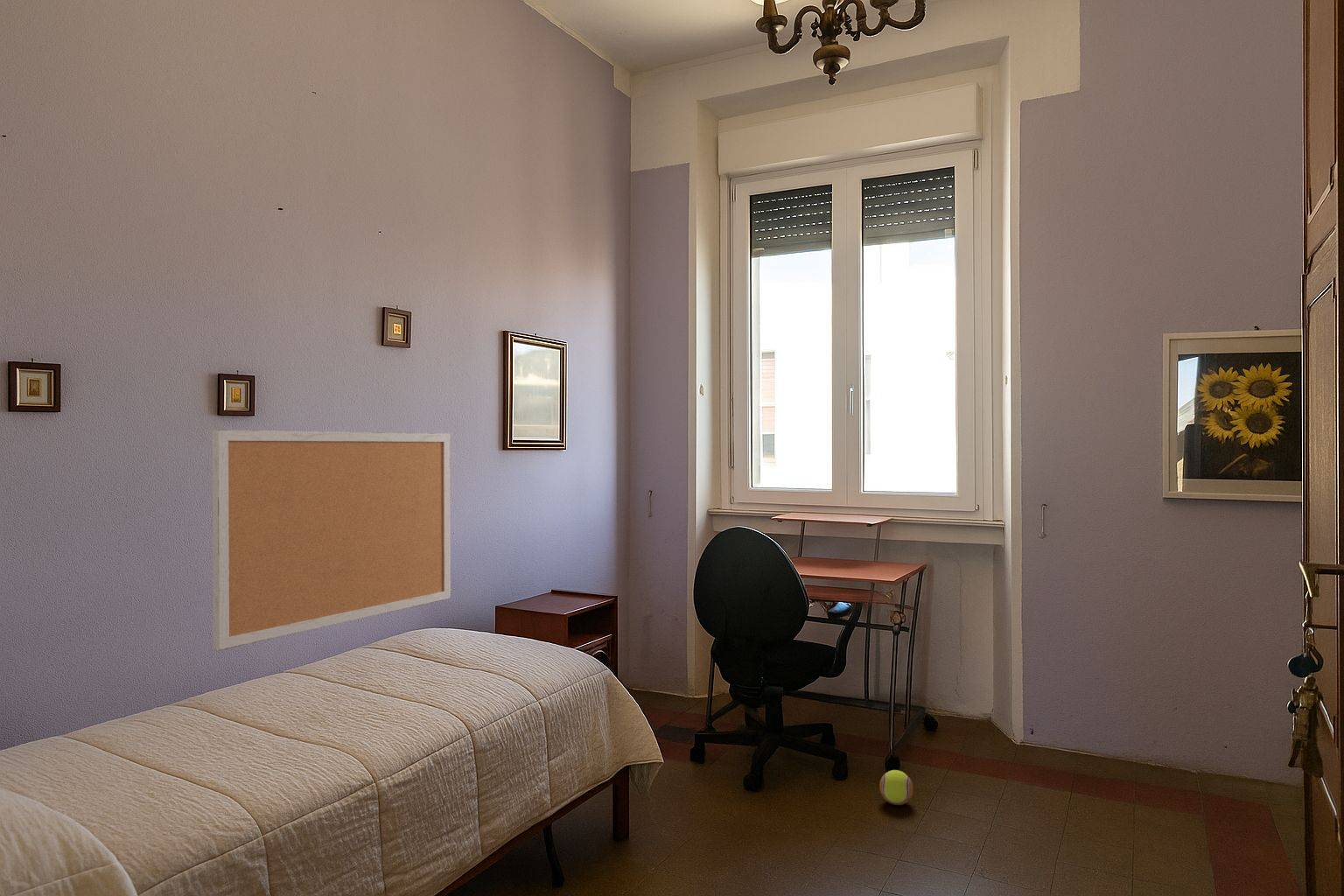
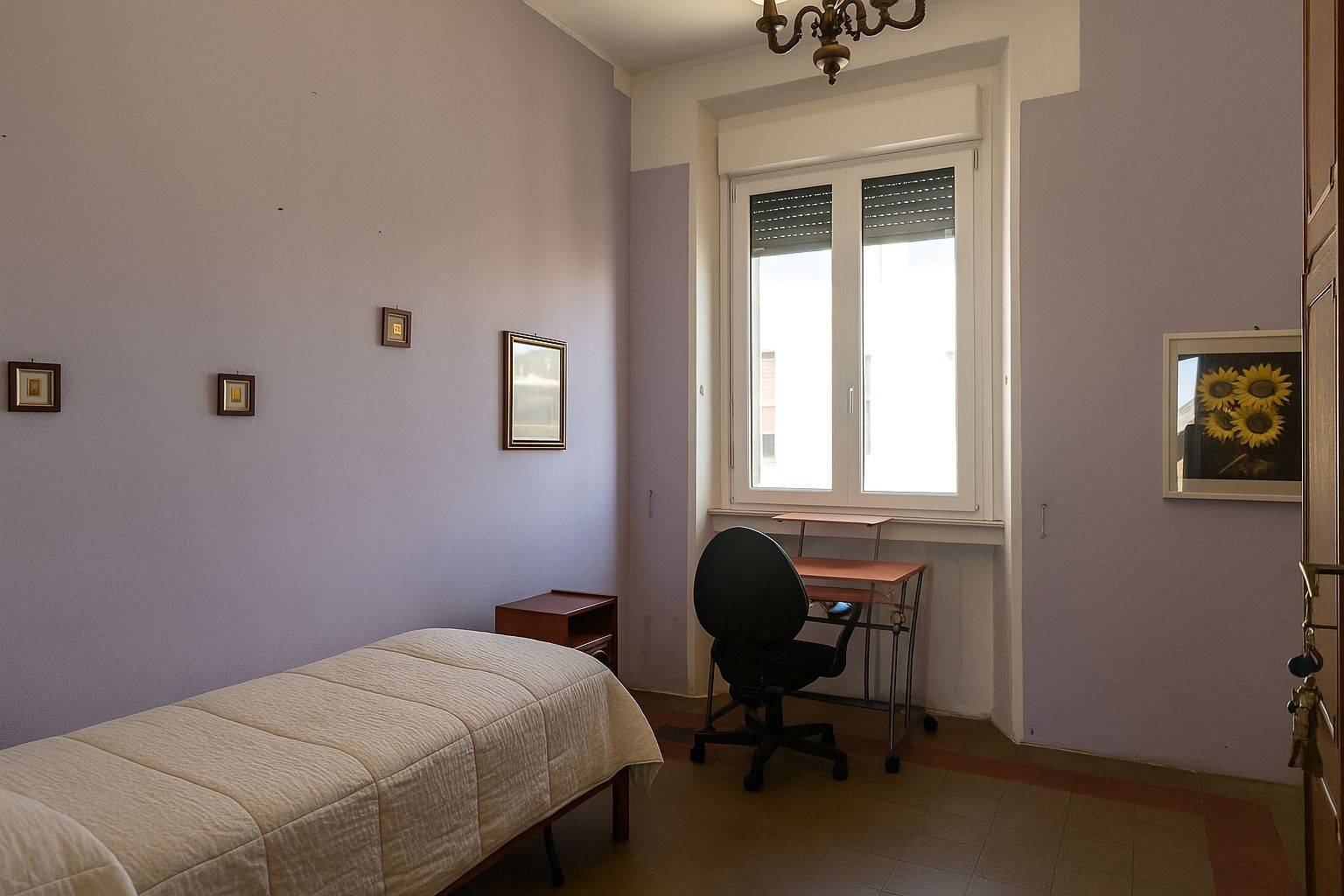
- ball [879,769,914,806]
- bulletin board [211,429,451,651]
